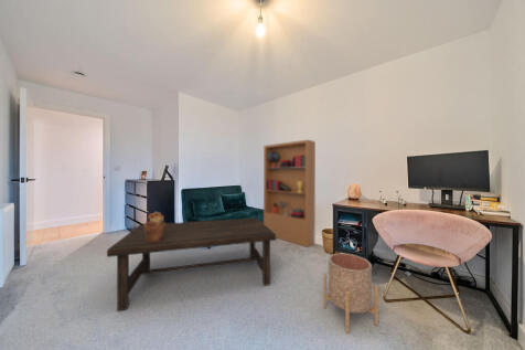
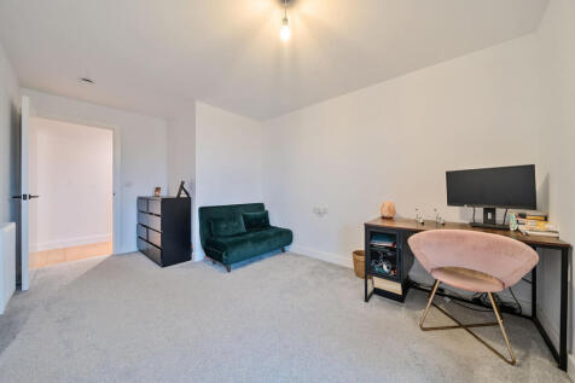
- coffee table [106,216,277,312]
- bookcase [262,139,317,248]
- decorative container [142,211,167,242]
- planter [322,252,379,335]
